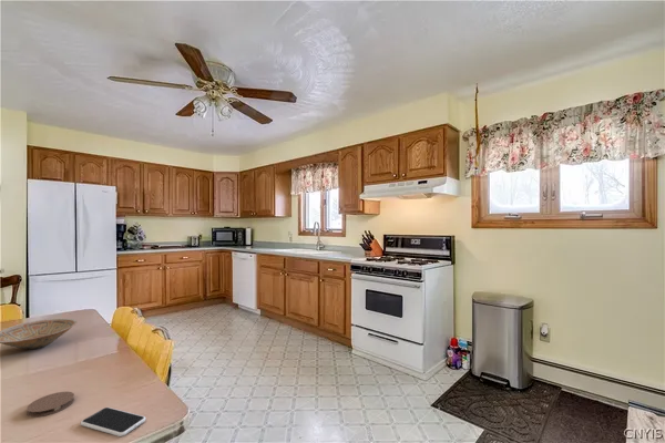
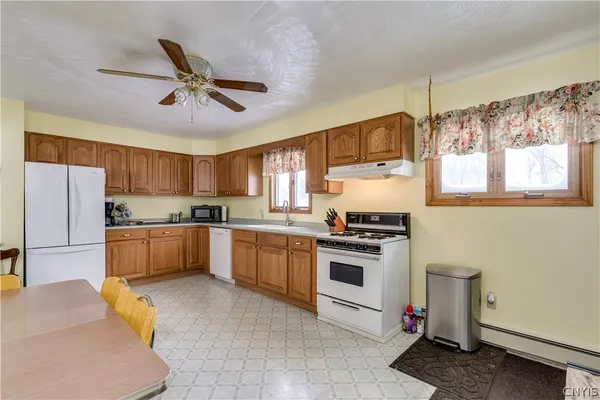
- coaster [25,391,75,419]
- bowl [0,318,79,350]
- smartphone [80,406,146,437]
